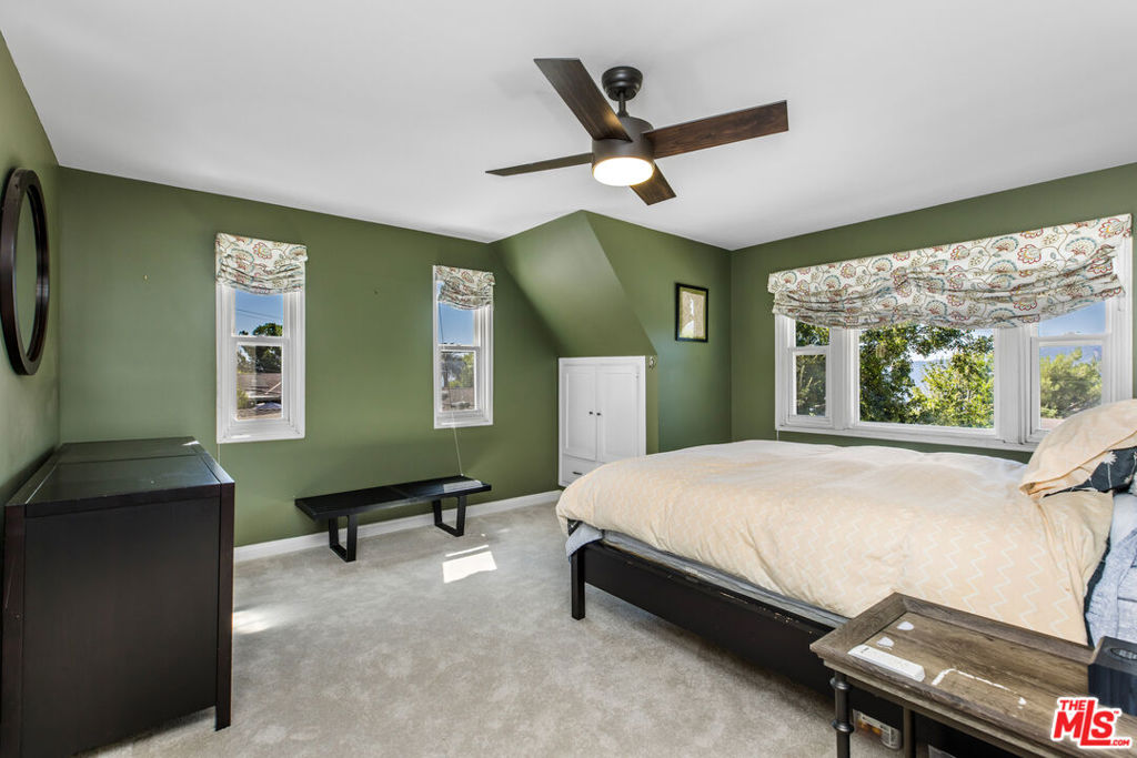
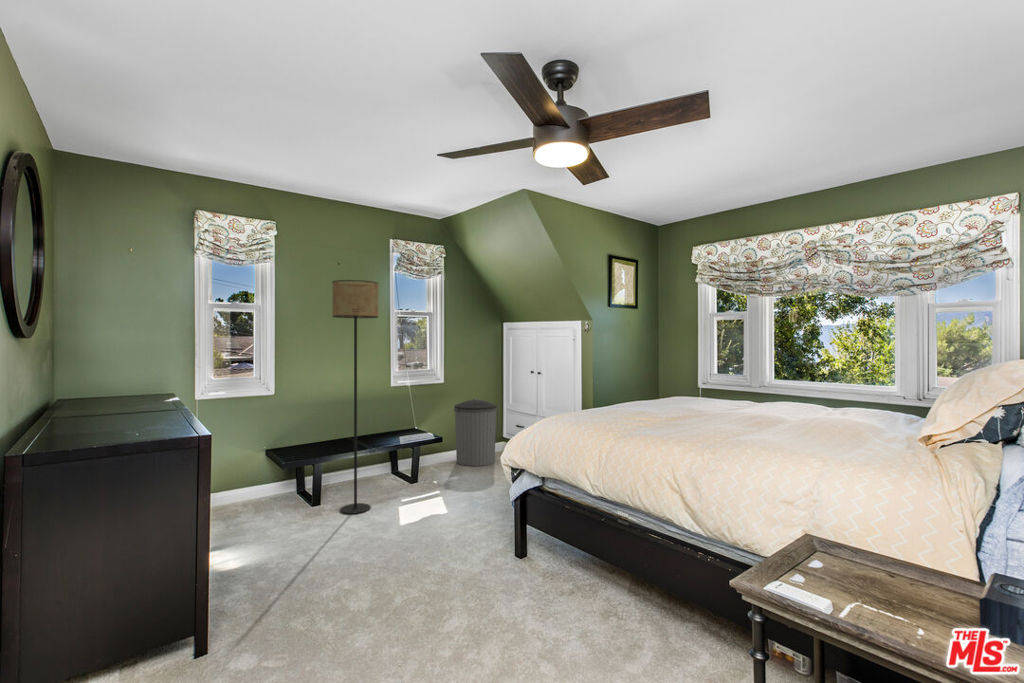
+ floor lamp [331,279,379,515]
+ trash can [453,398,498,467]
